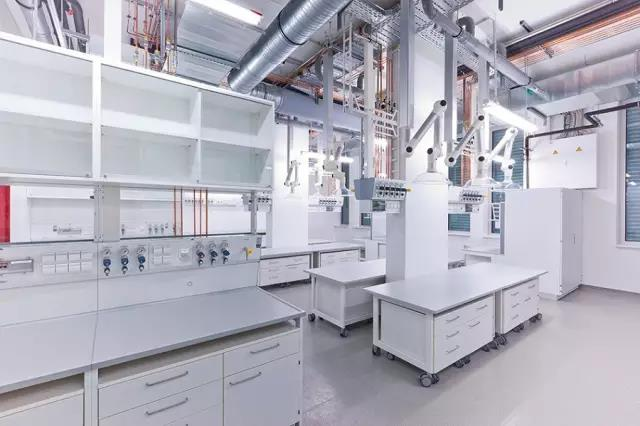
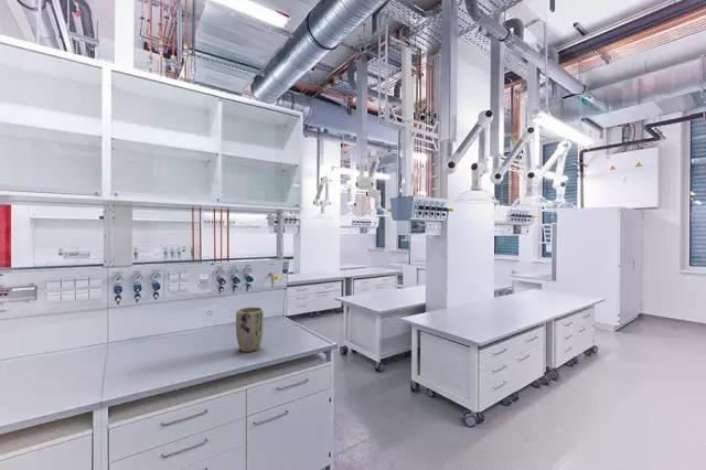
+ plant pot [235,306,265,353]
